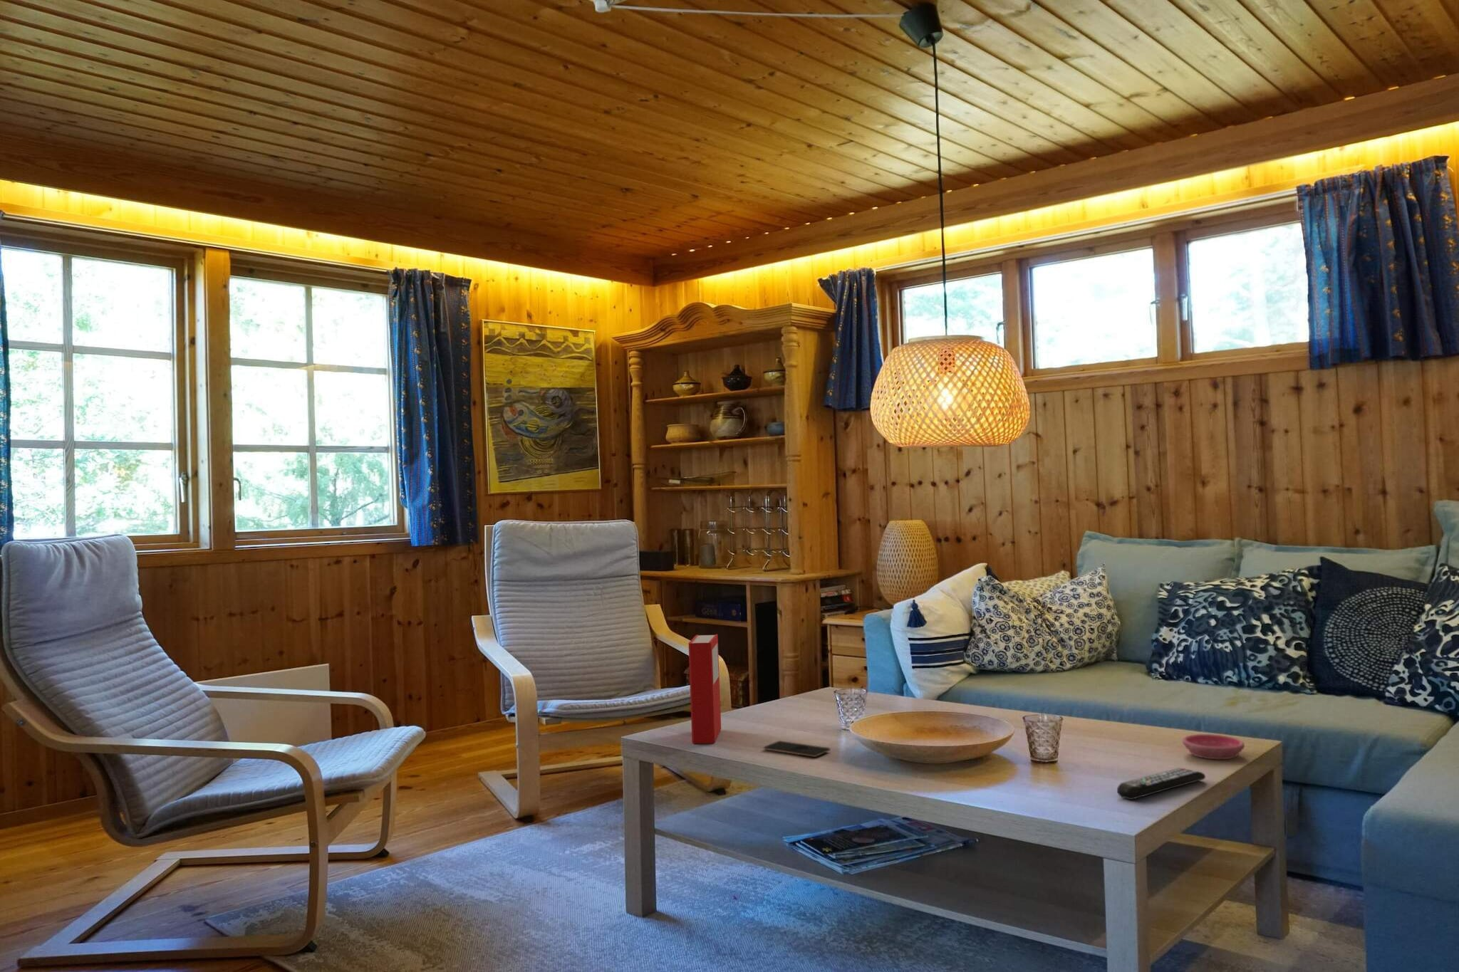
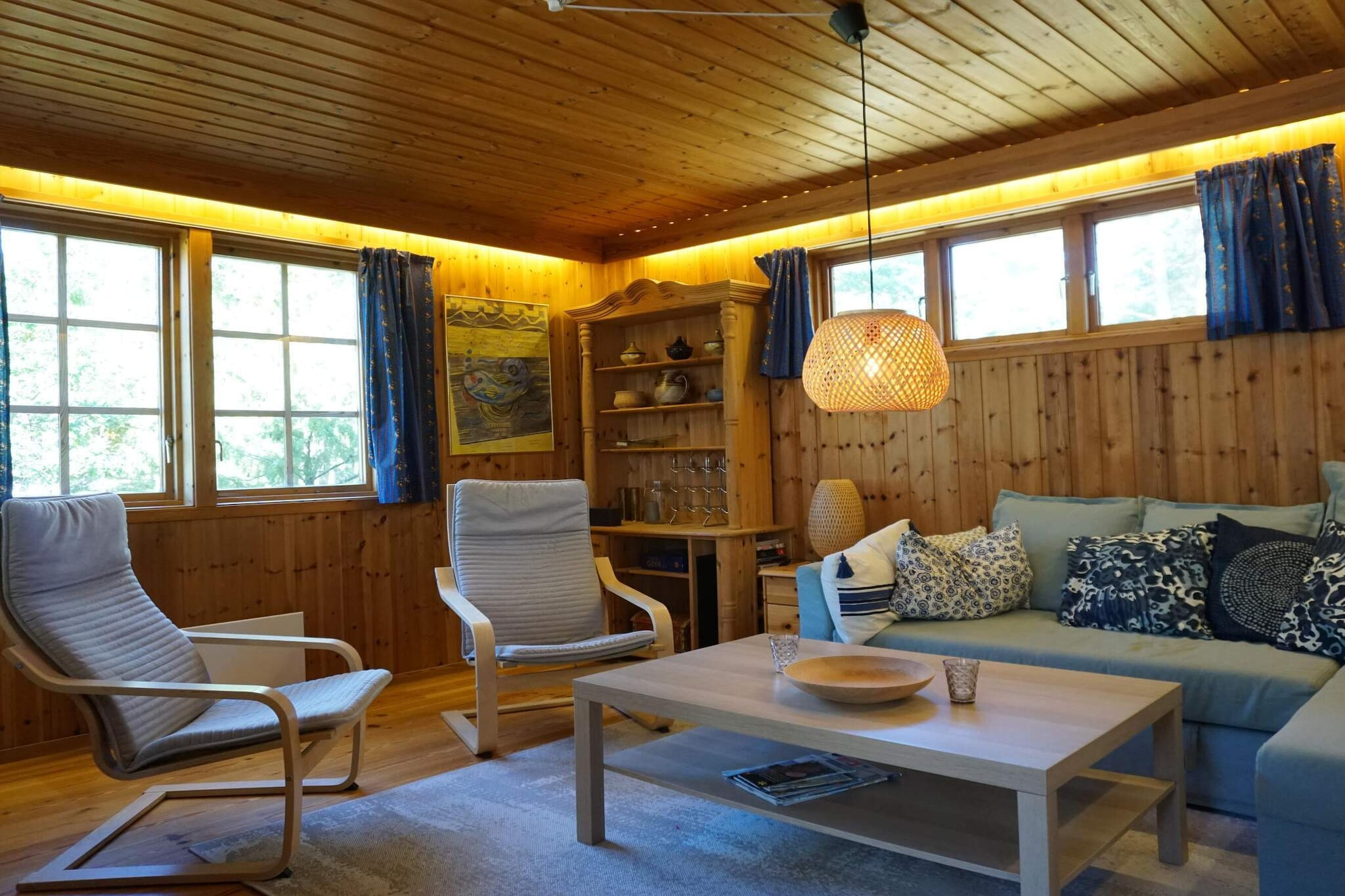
- book [688,634,721,744]
- smartphone [763,740,831,757]
- remote control [1116,767,1206,801]
- saucer [1182,733,1245,759]
